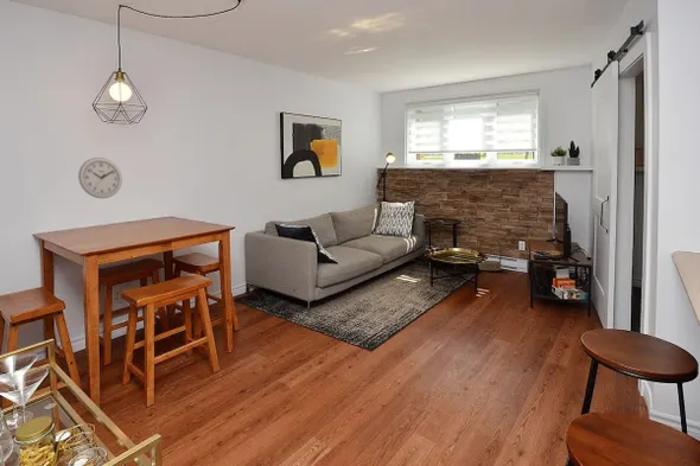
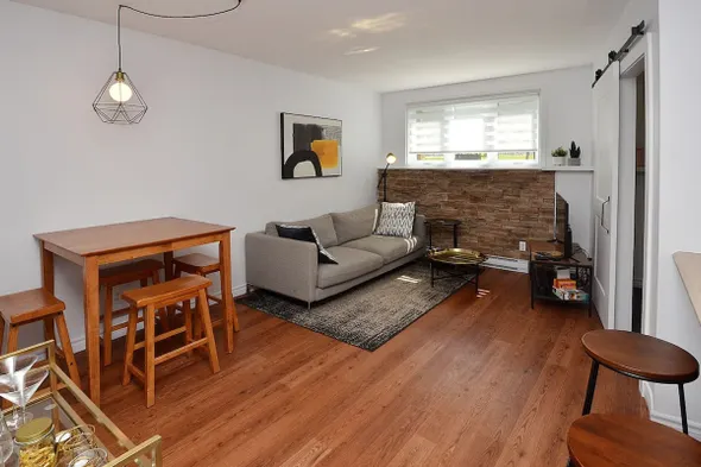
- wall clock [77,157,123,199]
- basket [478,236,503,272]
